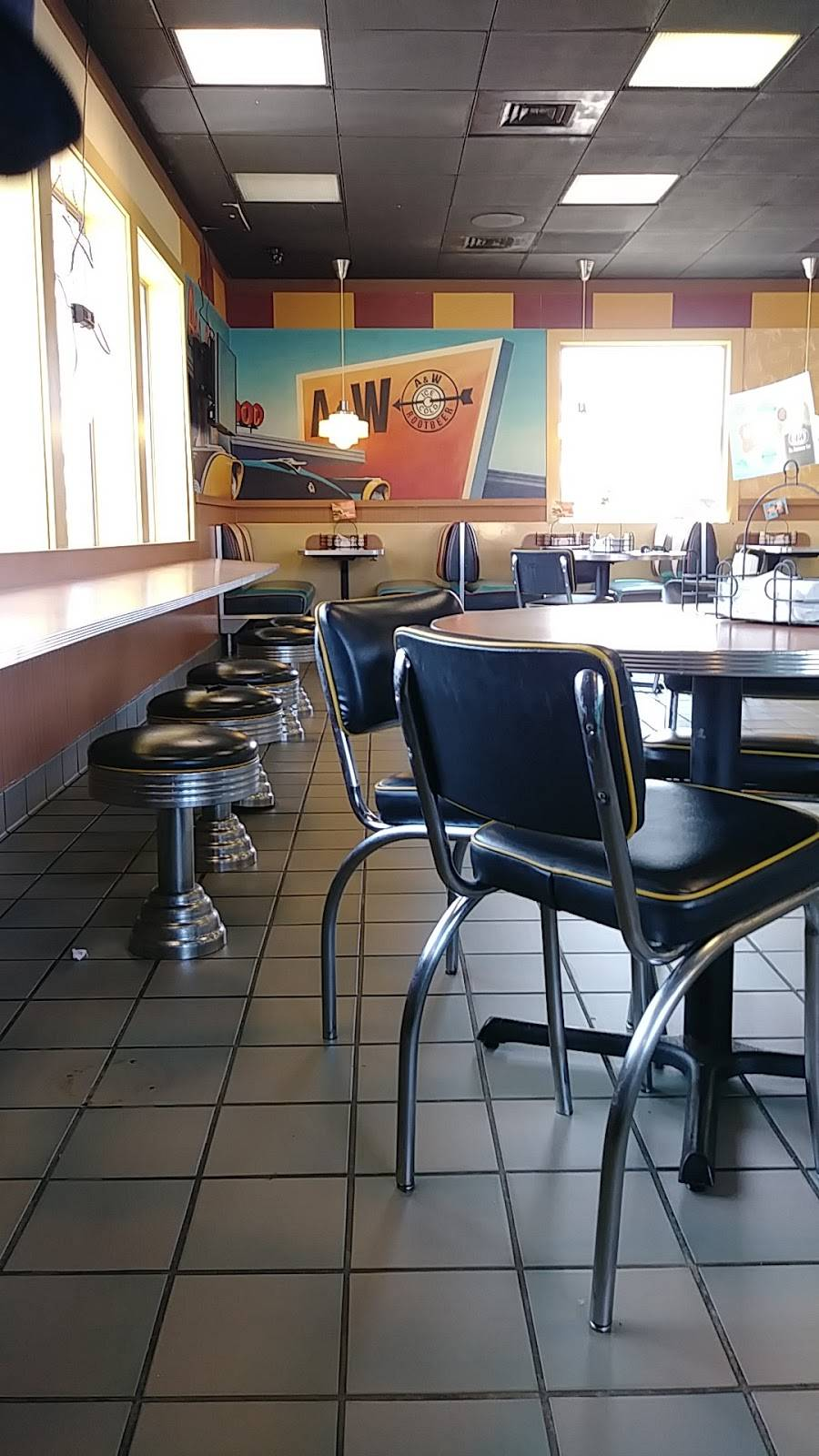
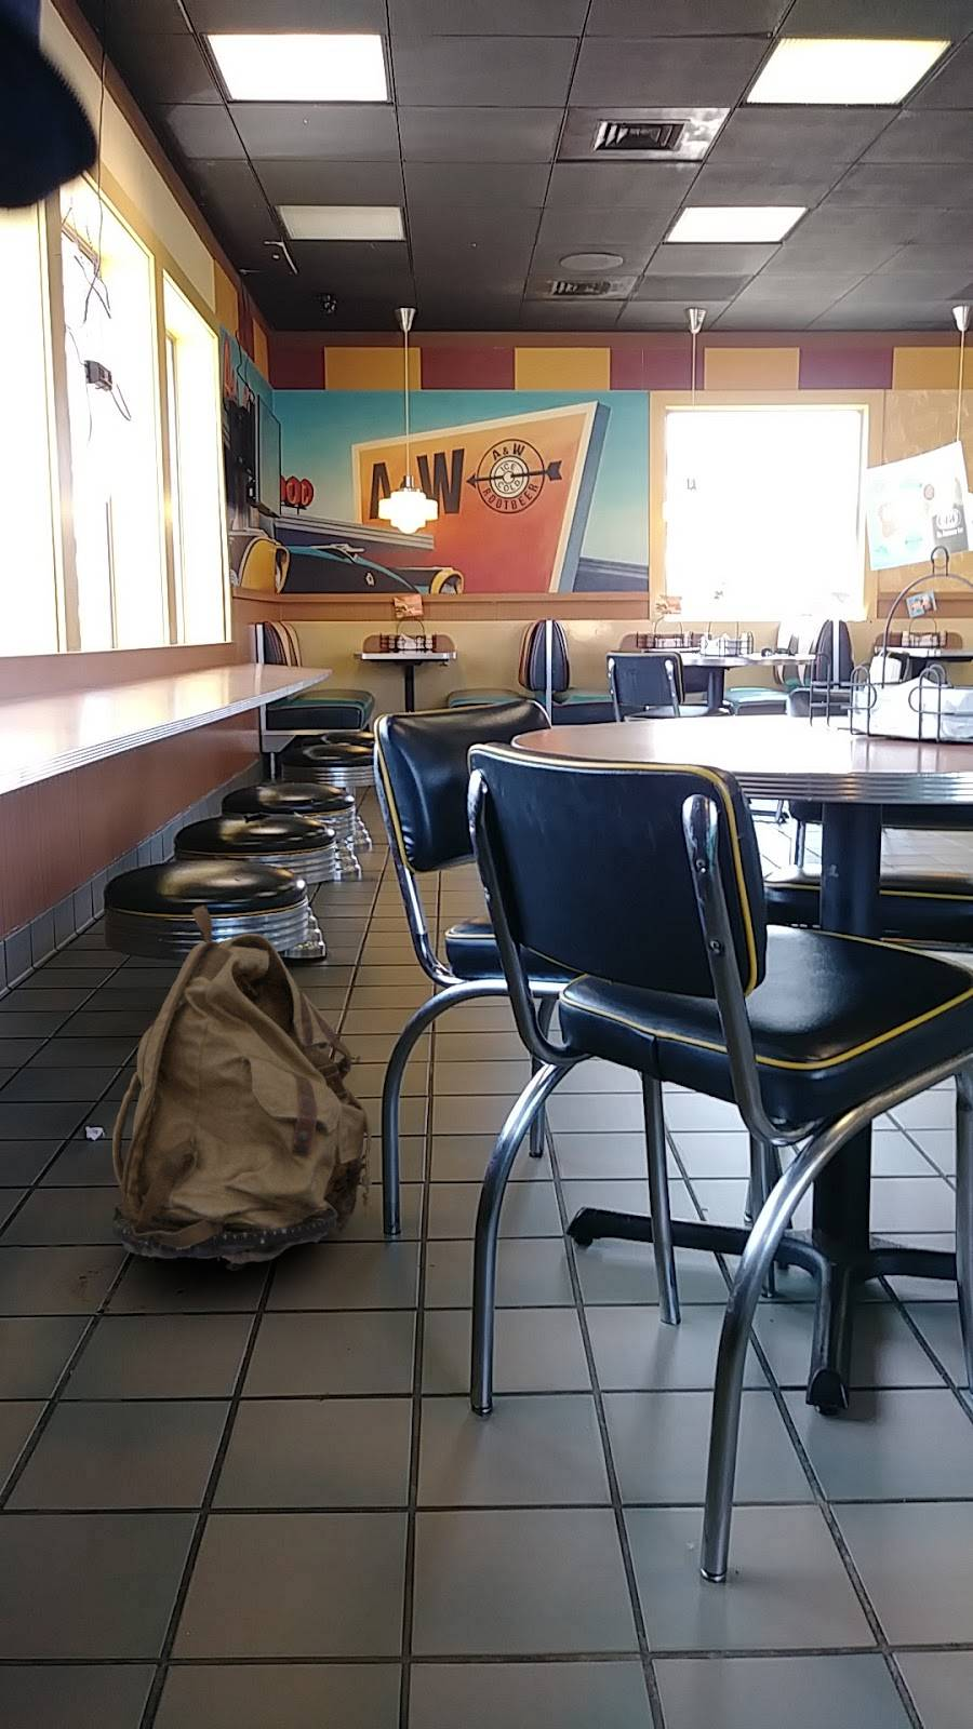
+ backpack [112,905,373,1272]
